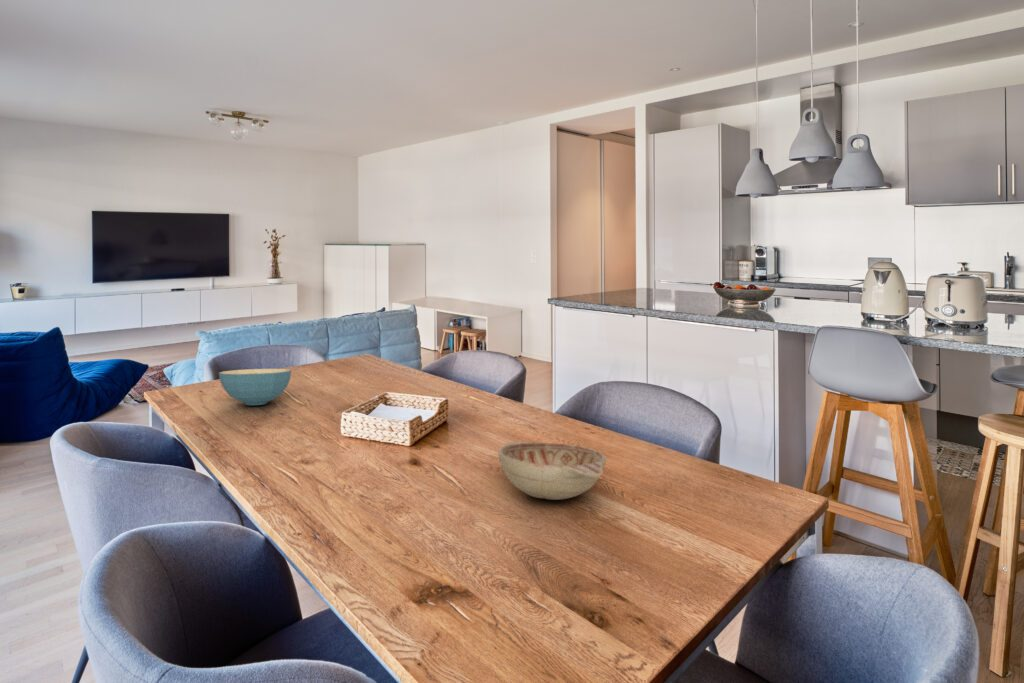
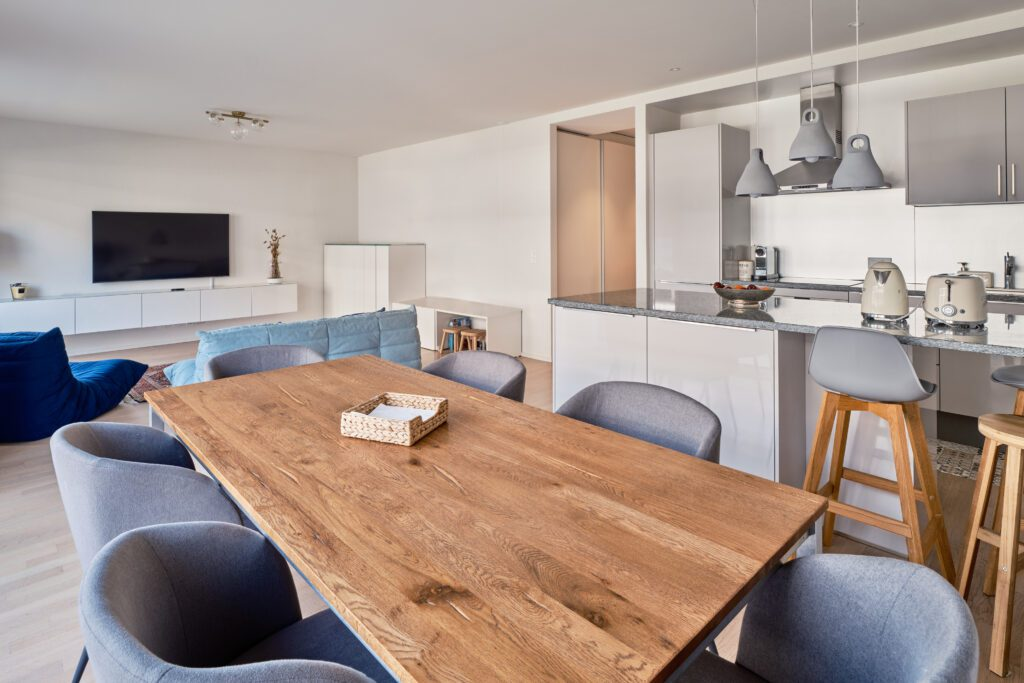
- cereal bowl [218,368,292,406]
- decorative bowl [497,441,607,501]
